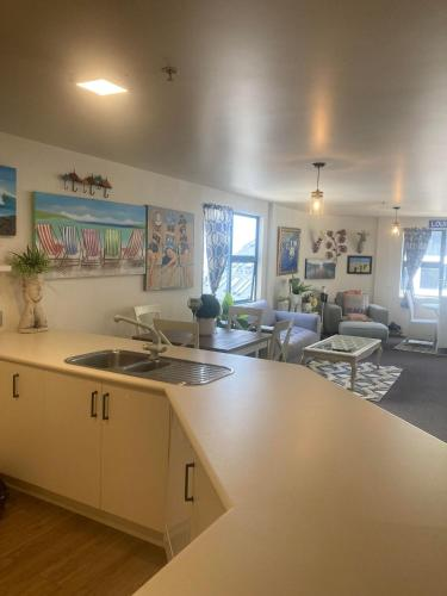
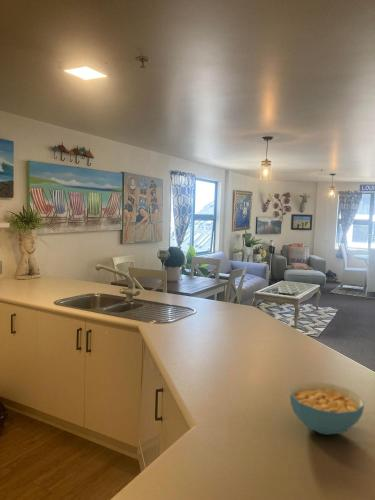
+ cereal bowl [289,381,365,436]
